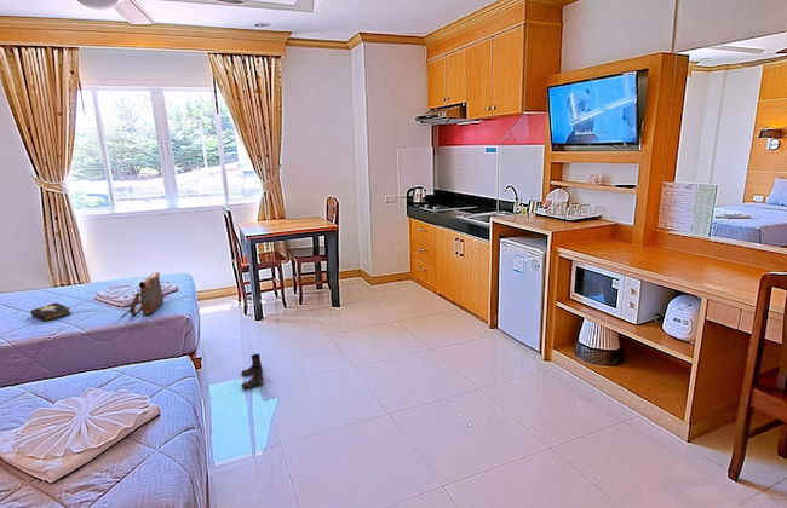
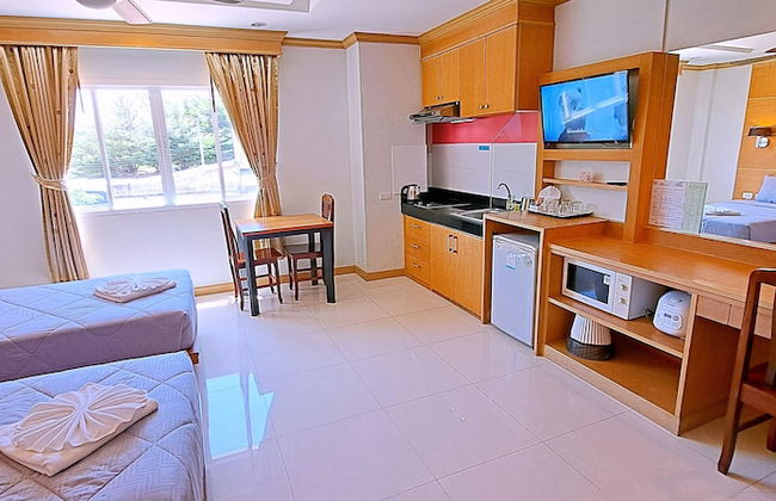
- boots [240,353,264,389]
- shoulder bag [128,271,165,316]
- hardback book [30,301,73,323]
